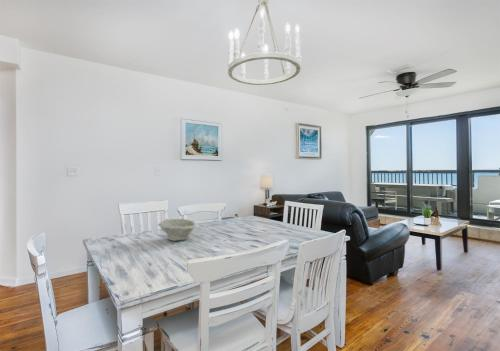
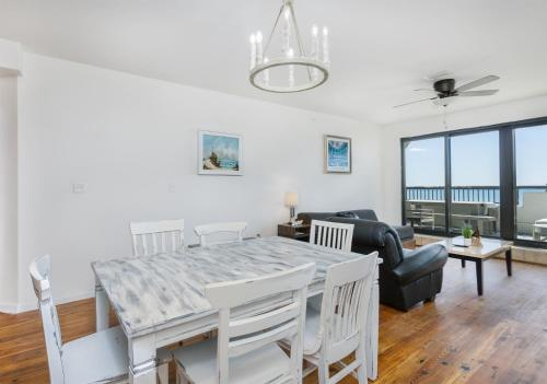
- bowl [157,218,198,242]
